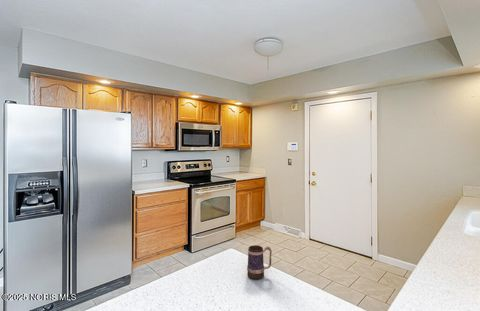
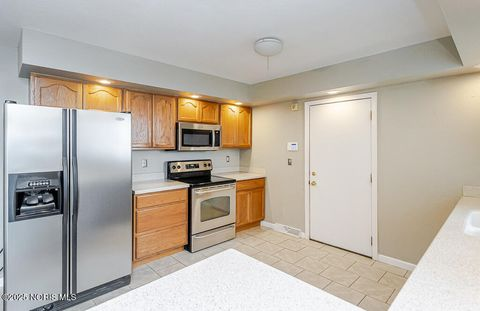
- mug [246,244,273,281]
